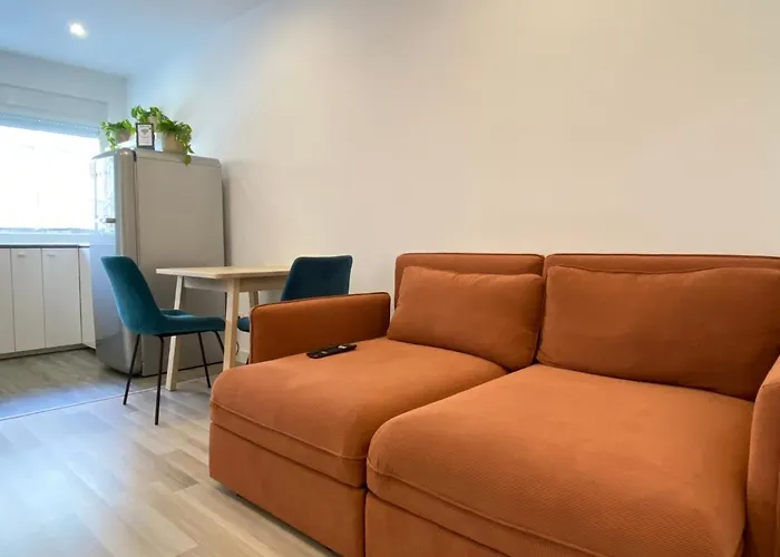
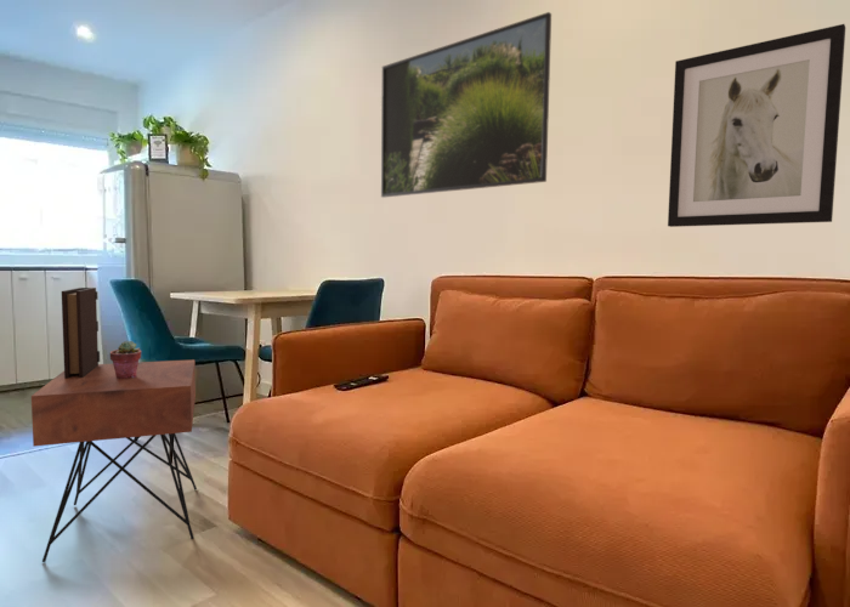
+ potted succulent [109,340,142,379]
+ nightstand [30,358,198,563]
+ wall art [667,23,846,228]
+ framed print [380,11,552,199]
+ book [61,287,101,379]
